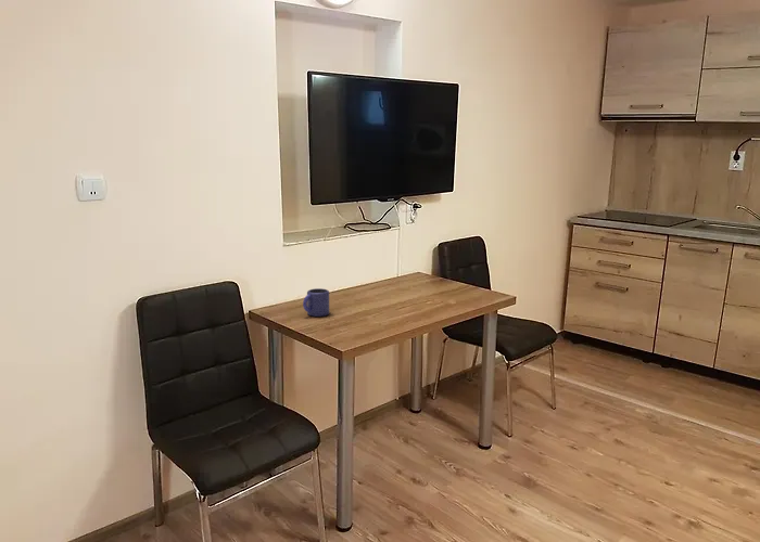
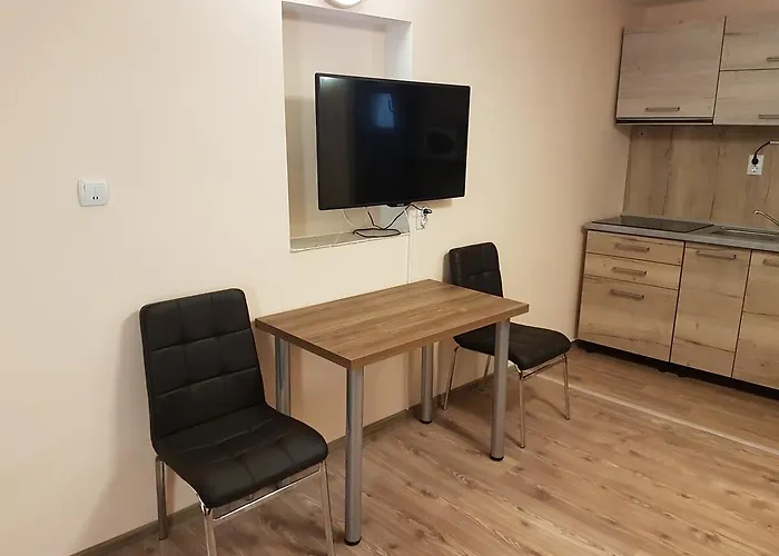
- mug [302,287,330,318]
